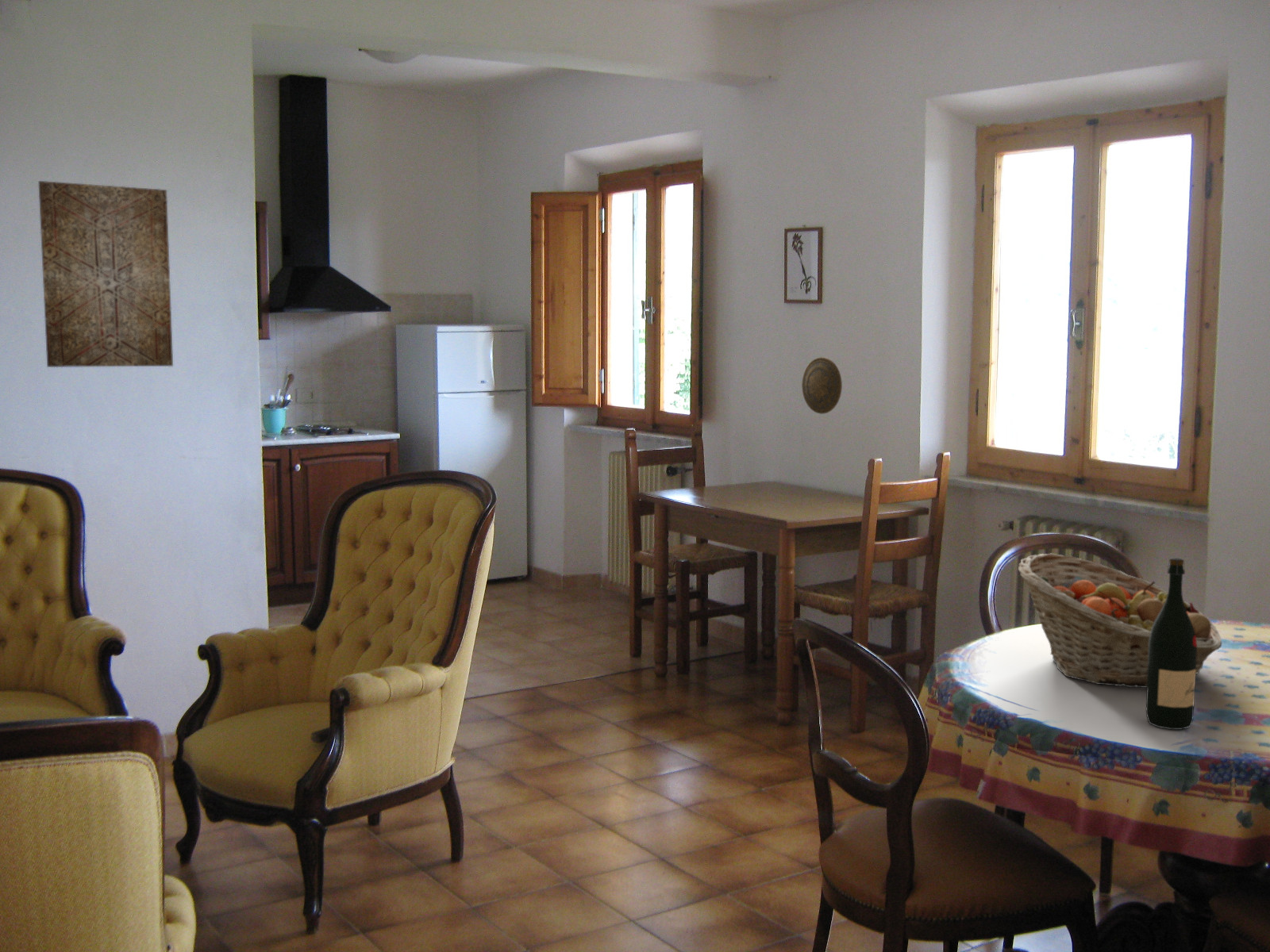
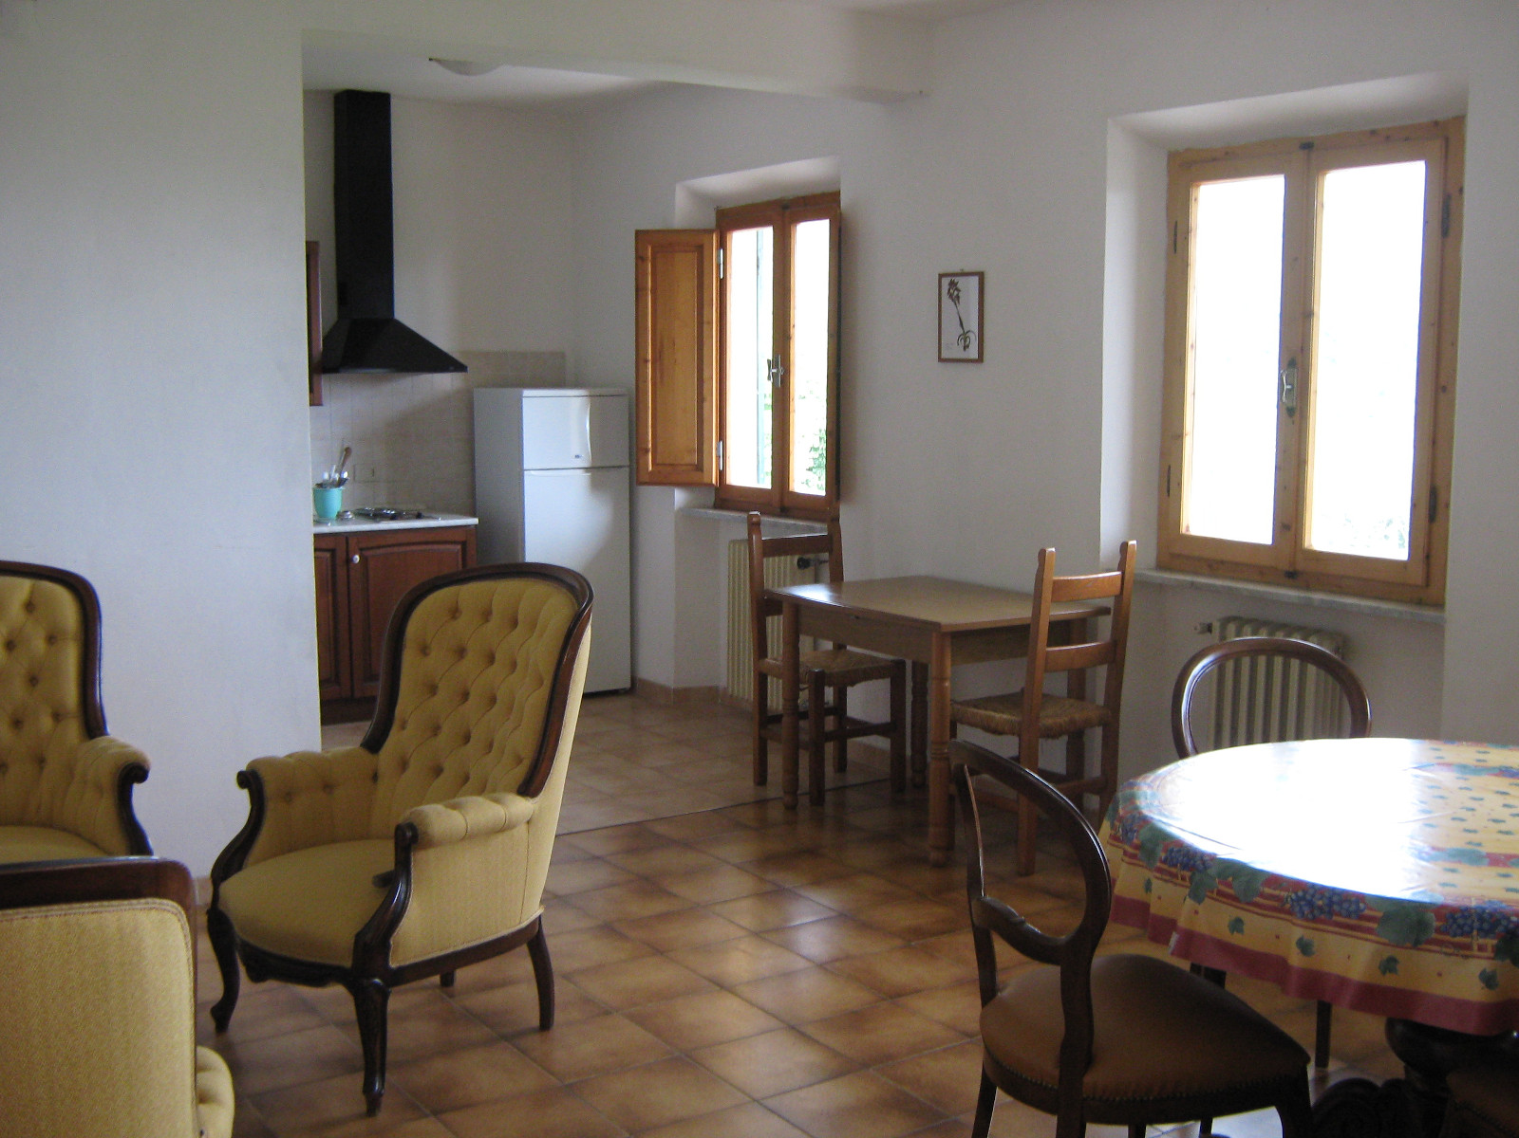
- wine bottle [1145,557,1197,731]
- fruit basket [1018,553,1223,689]
- decorative plate [801,356,843,415]
- wall art [37,180,174,368]
